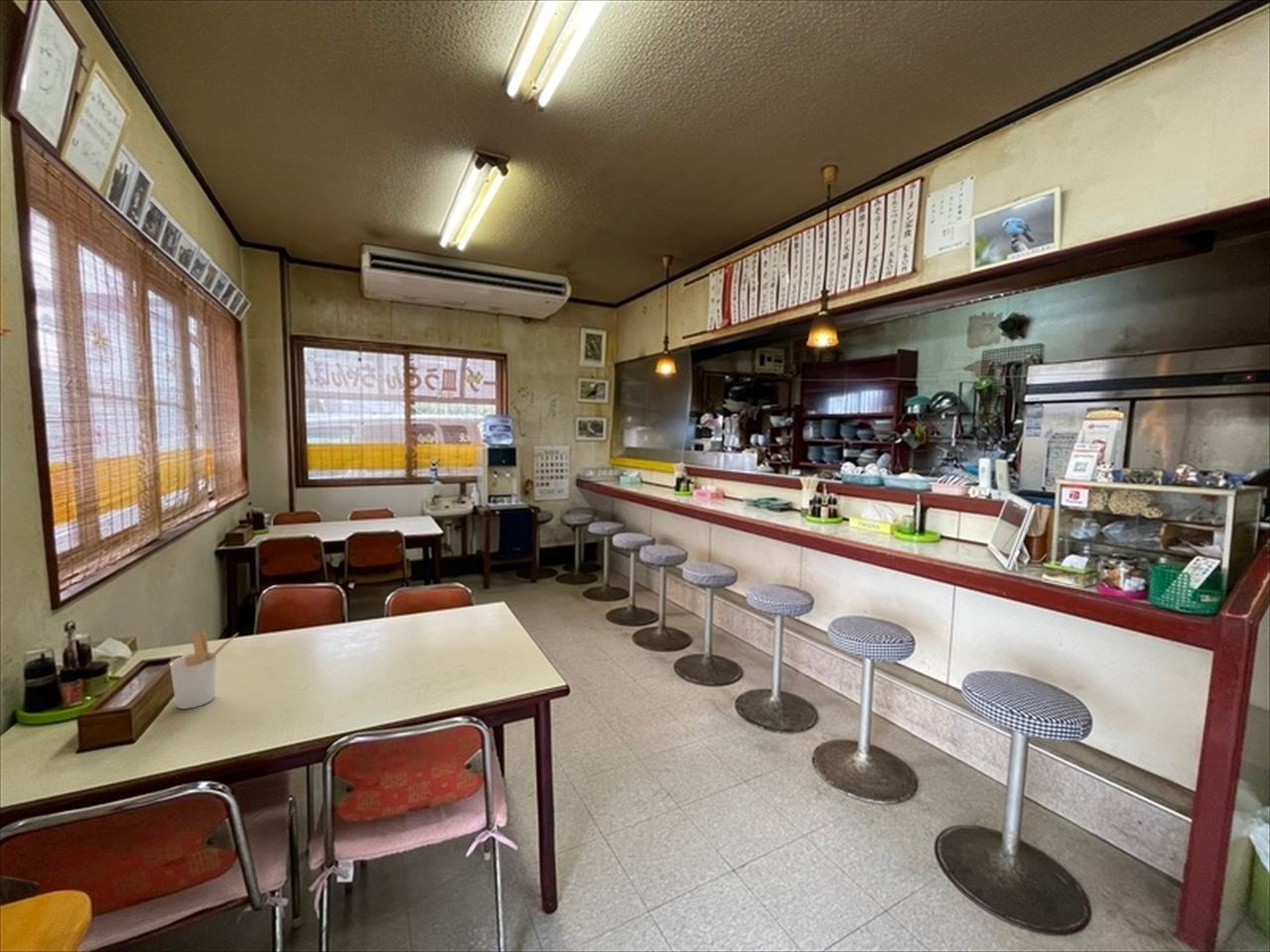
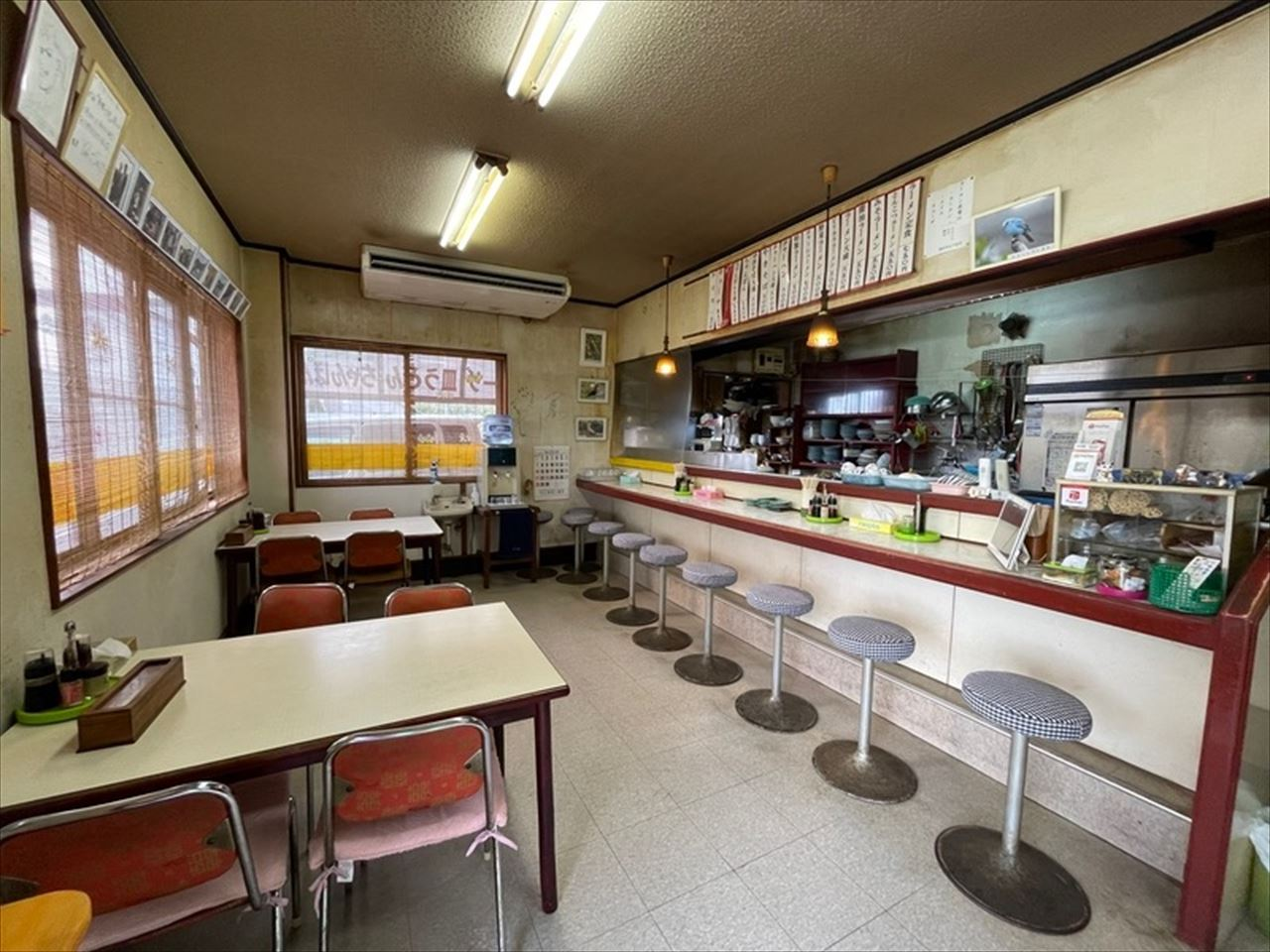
- utensil holder [169,630,239,710]
